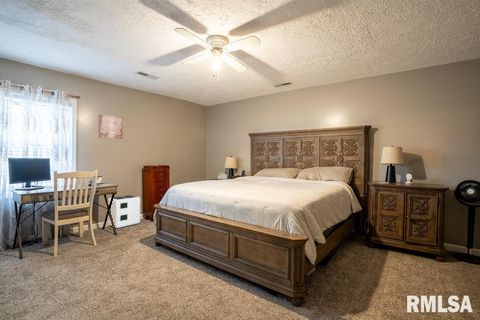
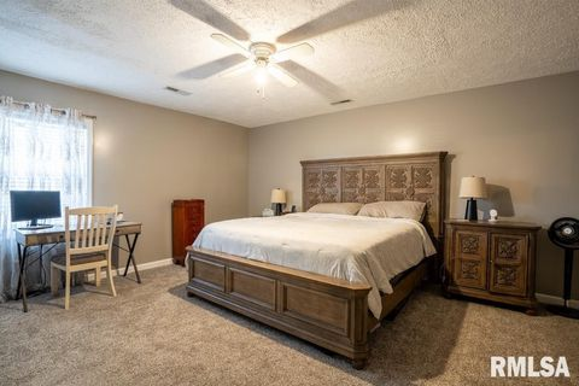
- wall art [98,113,124,140]
- air purifier [107,194,141,229]
